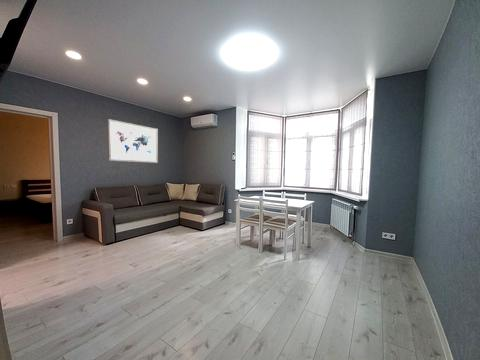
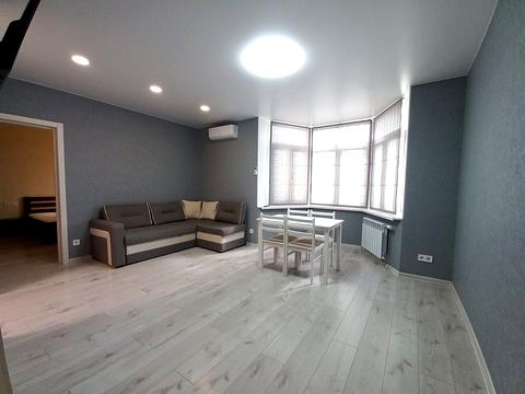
- wall art [107,118,159,164]
